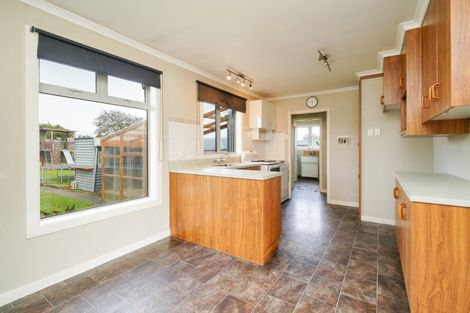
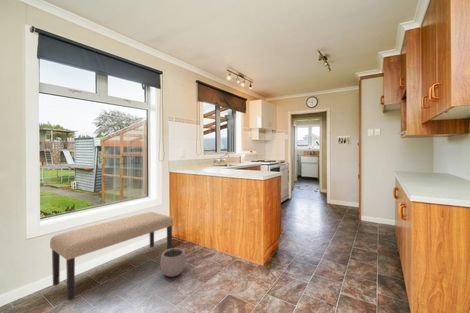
+ plant pot [159,245,187,278]
+ bench [49,211,174,301]
